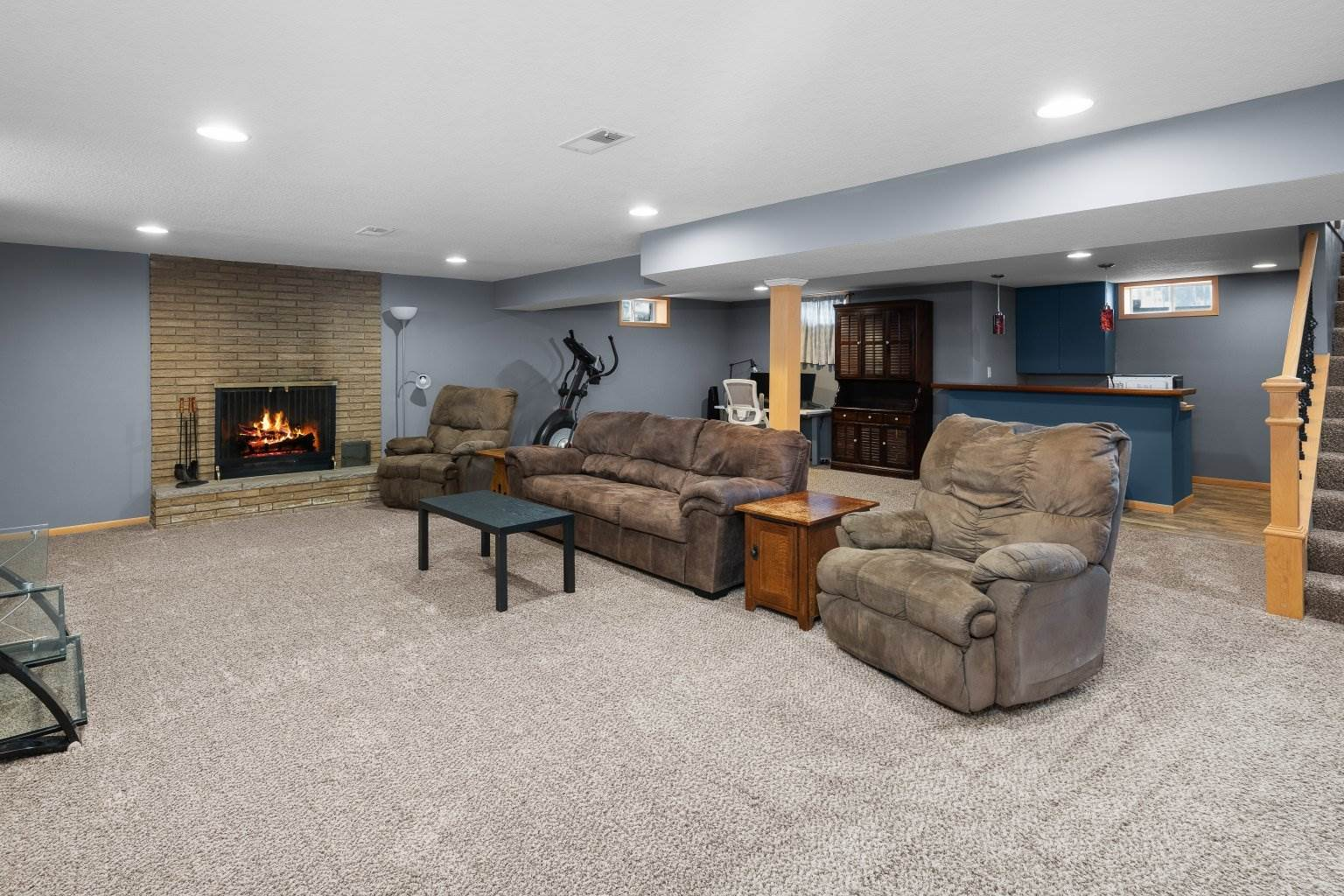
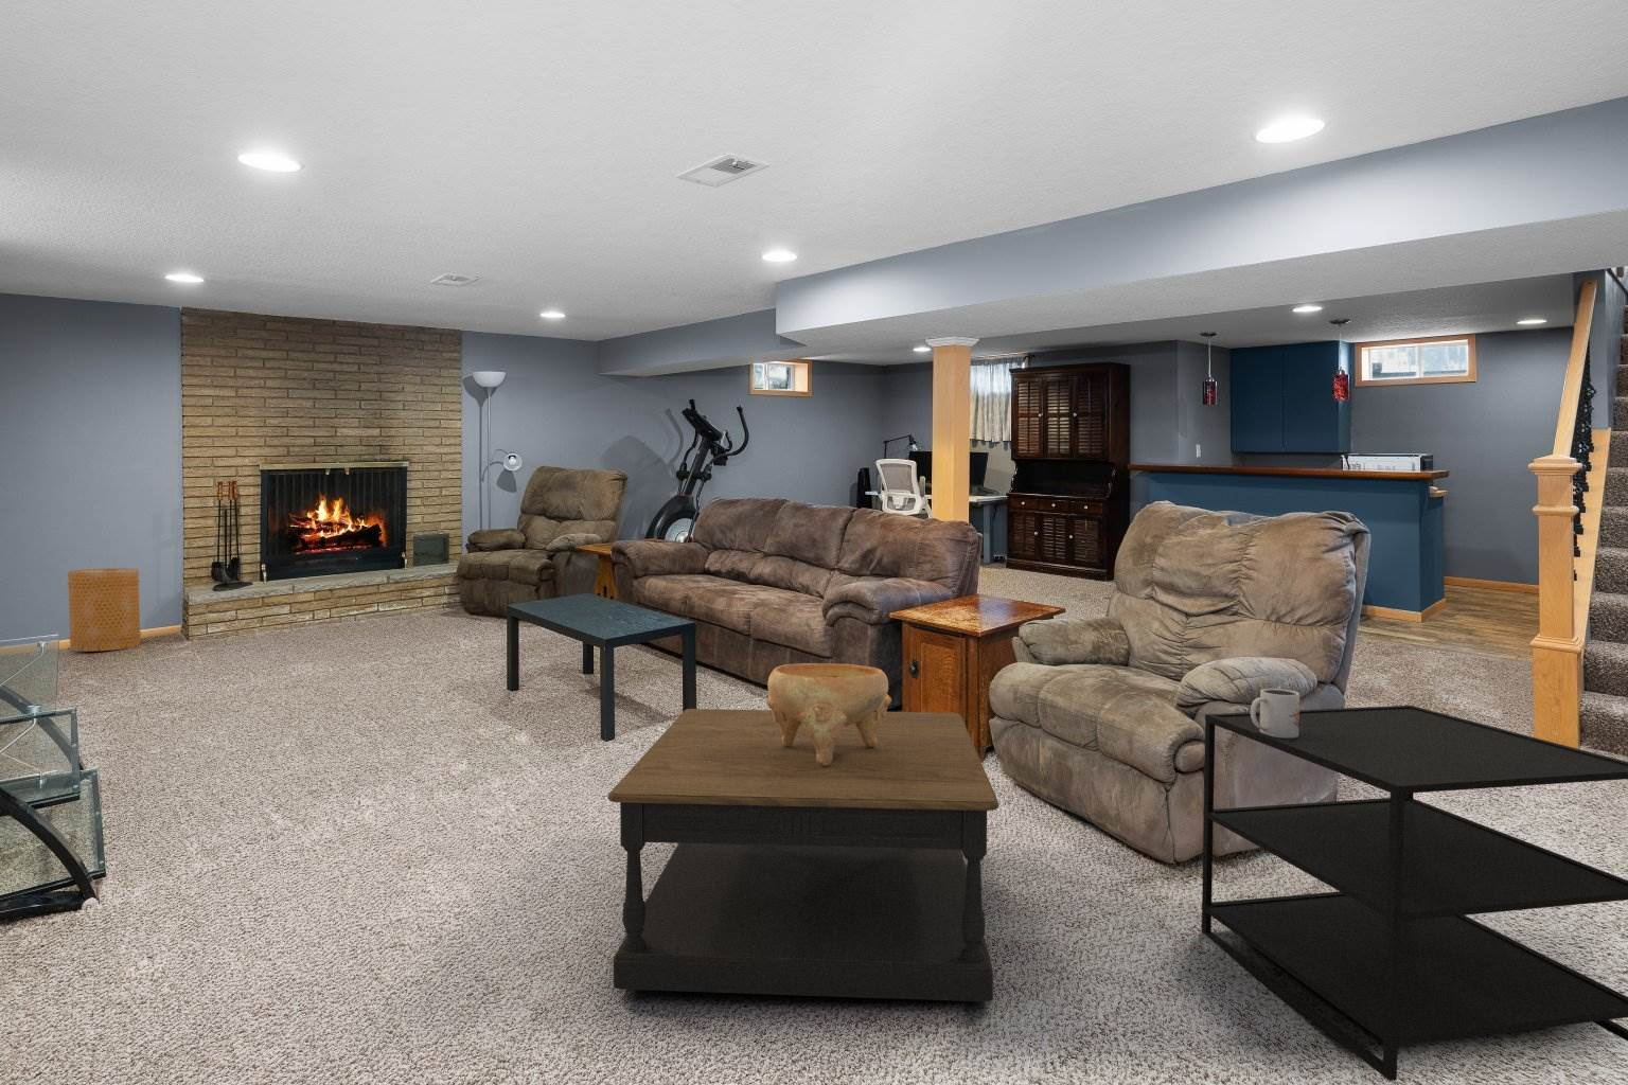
+ mug [1250,688,1301,739]
+ side table [1200,705,1628,1081]
+ coffee table [606,707,1001,1003]
+ decorative bowl [766,662,893,767]
+ basket [65,567,142,653]
